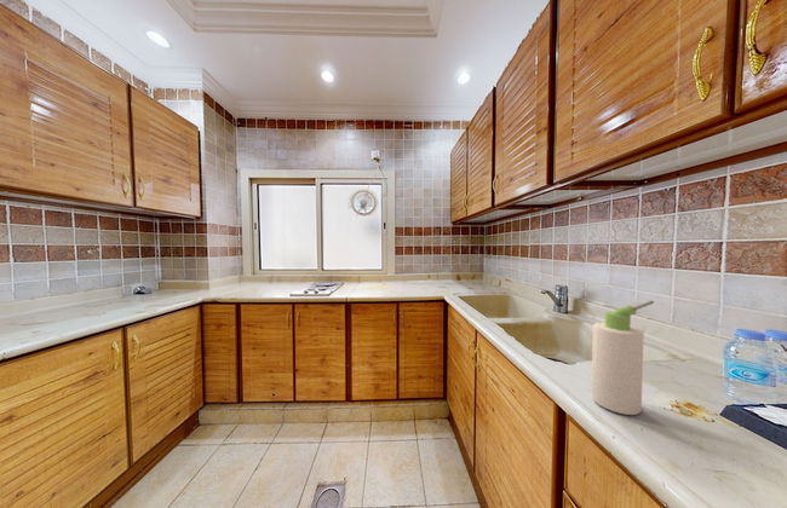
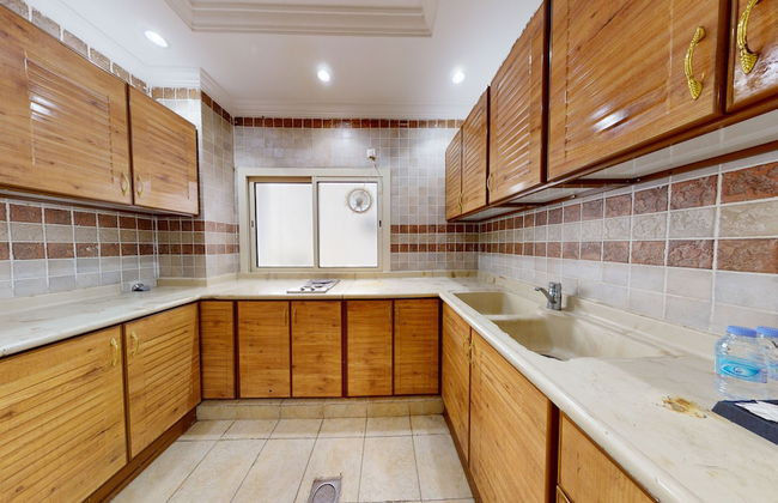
- bottle [591,299,655,416]
